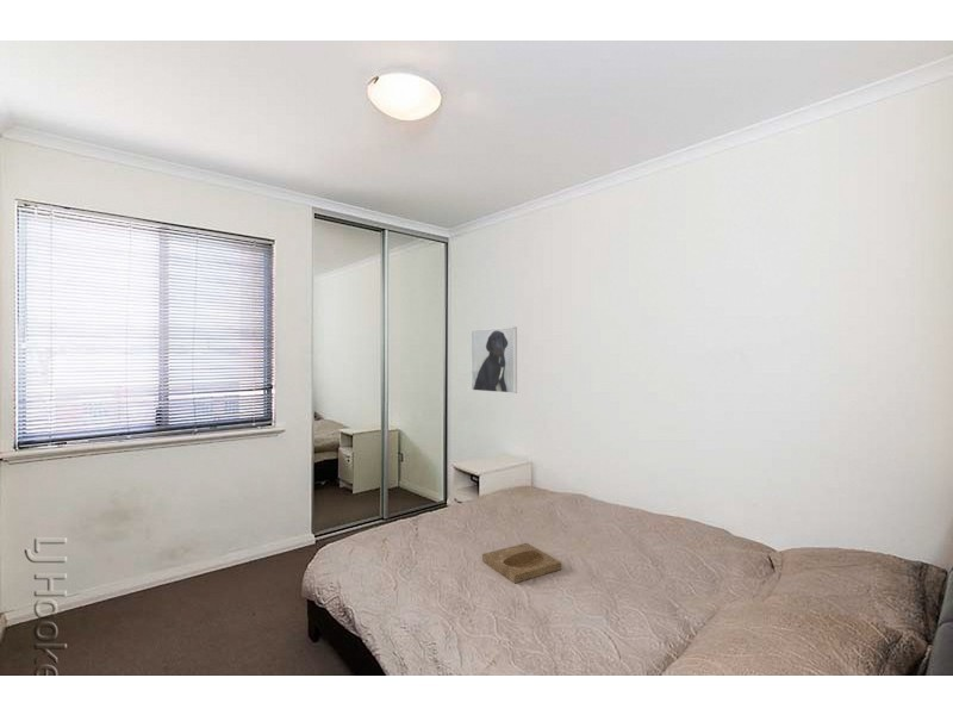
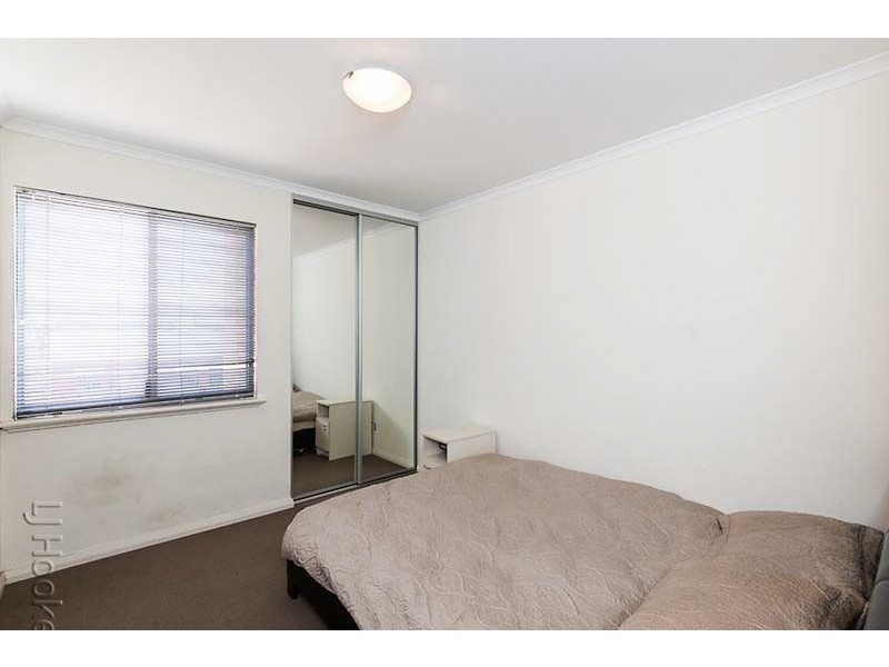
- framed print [469,325,518,394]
- tray [481,542,562,584]
